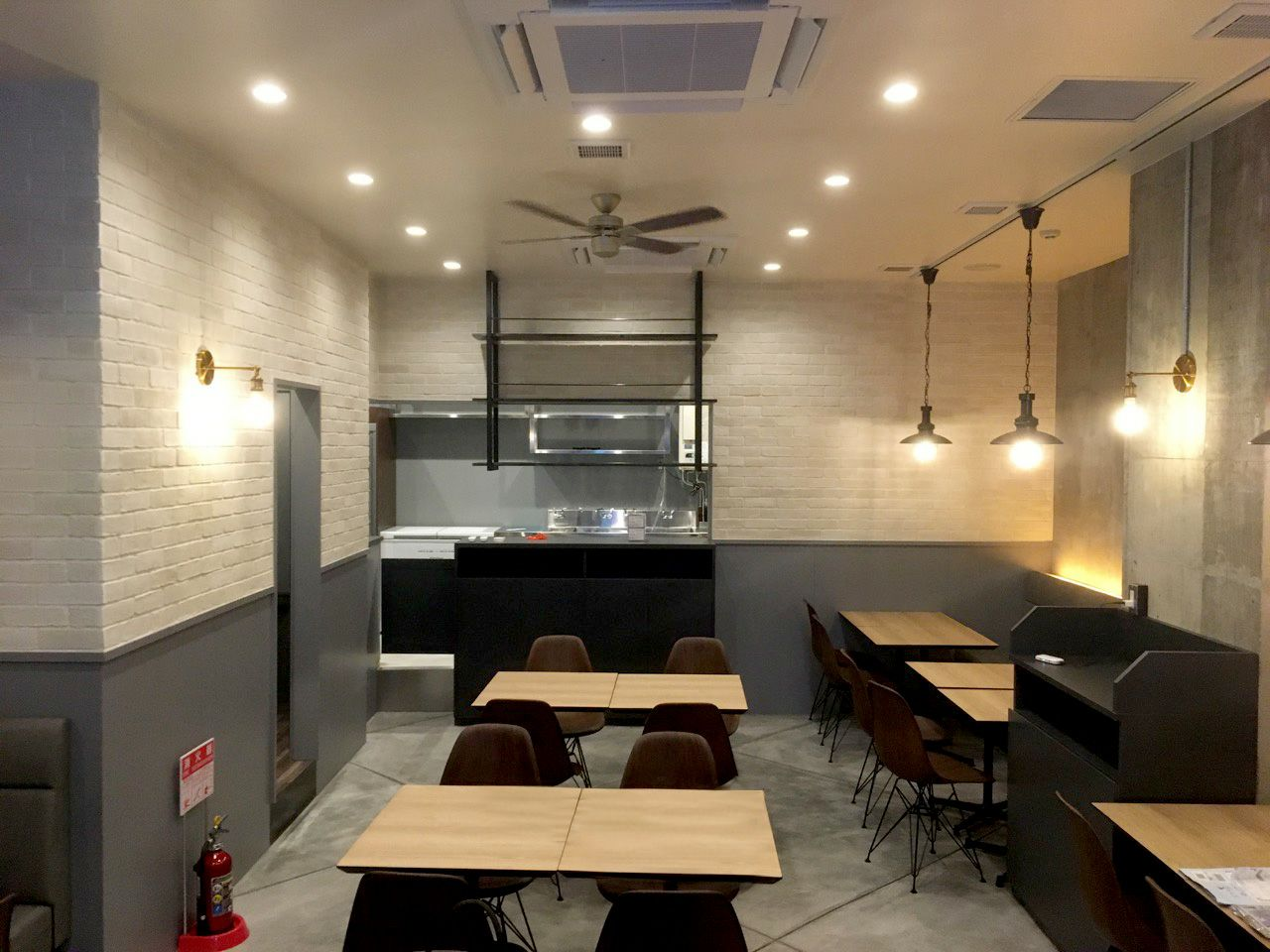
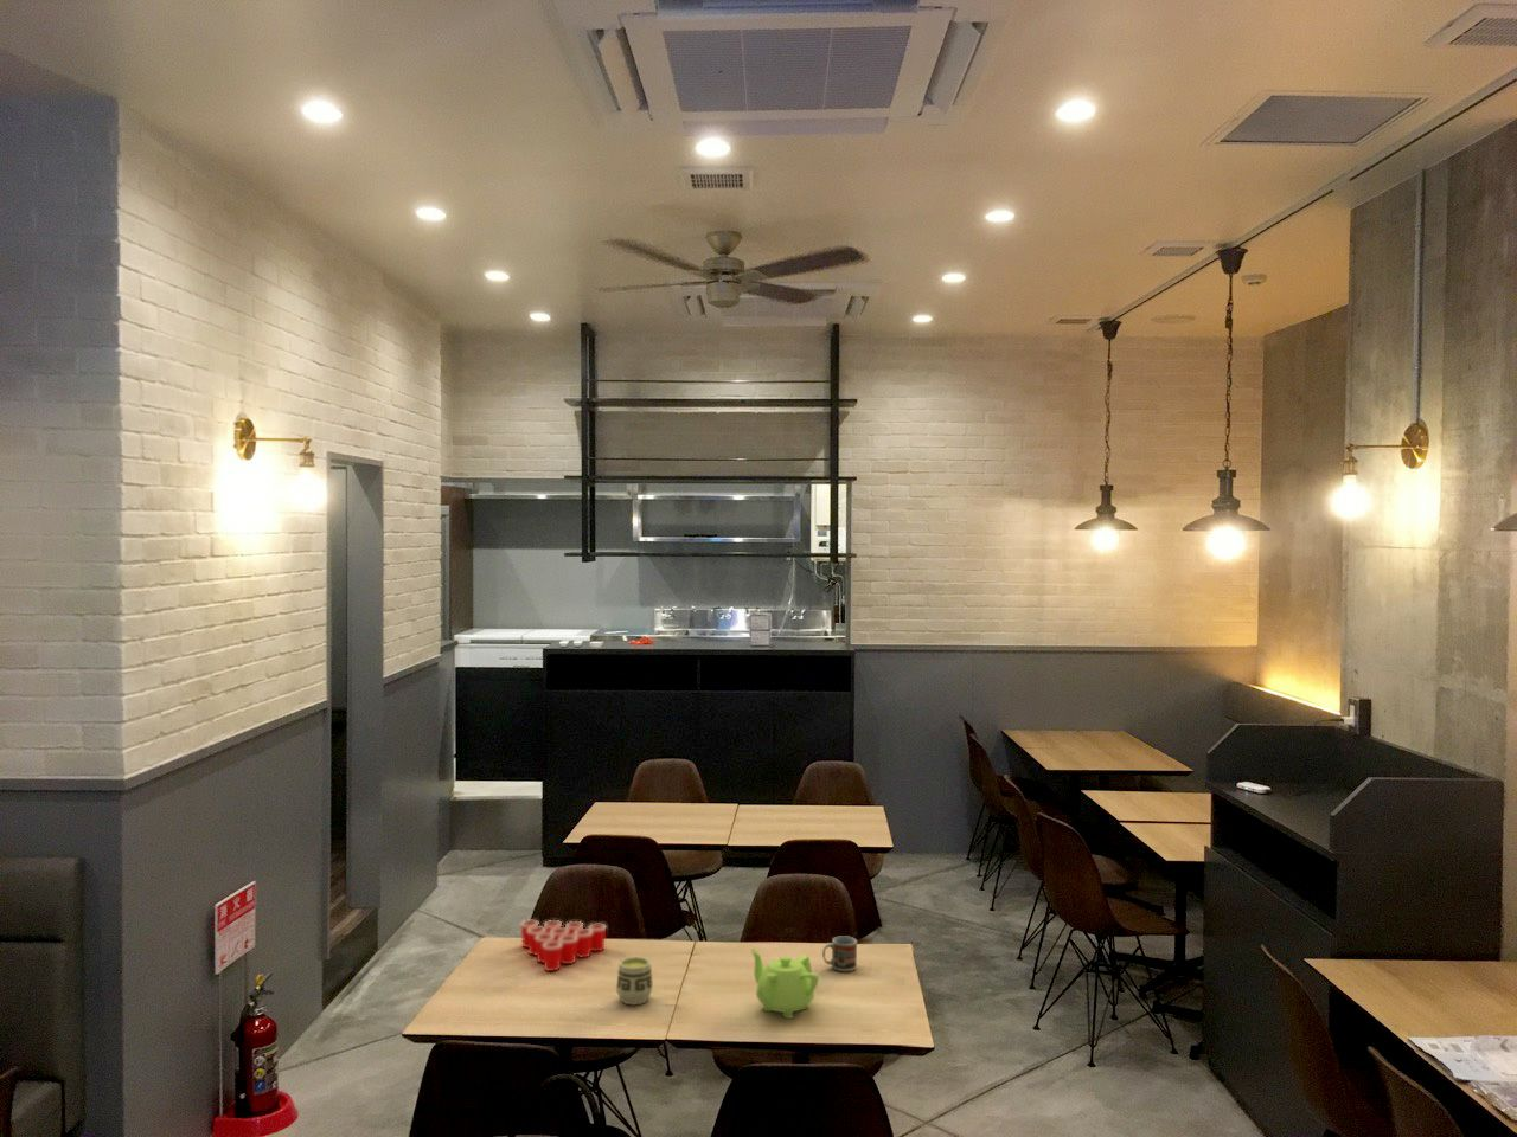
+ cup [615,955,655,1006]
+ teapot [749,947,821,1020]
+ cup [822,934,858,972]
+ cup [521,920,607,972]
